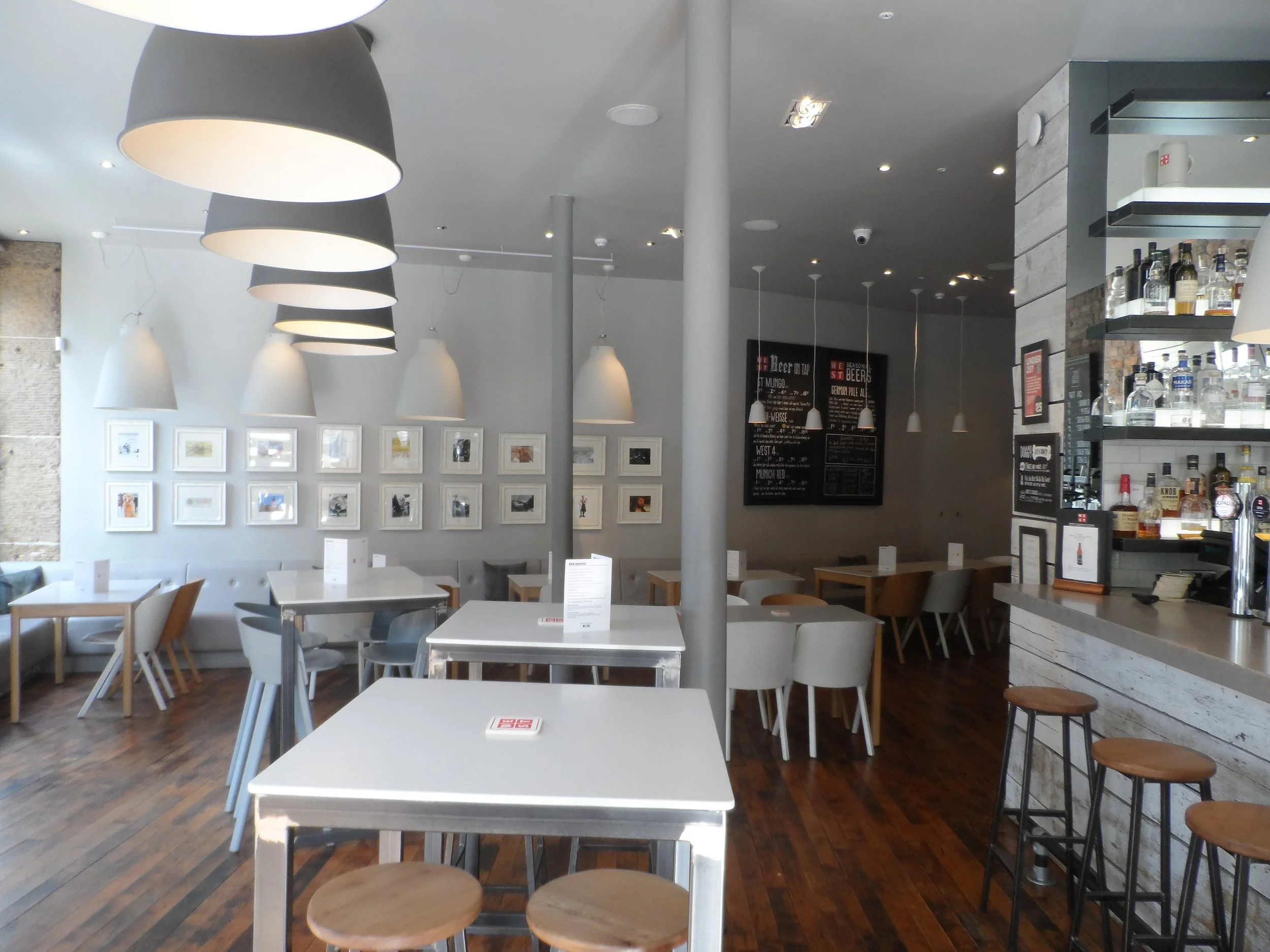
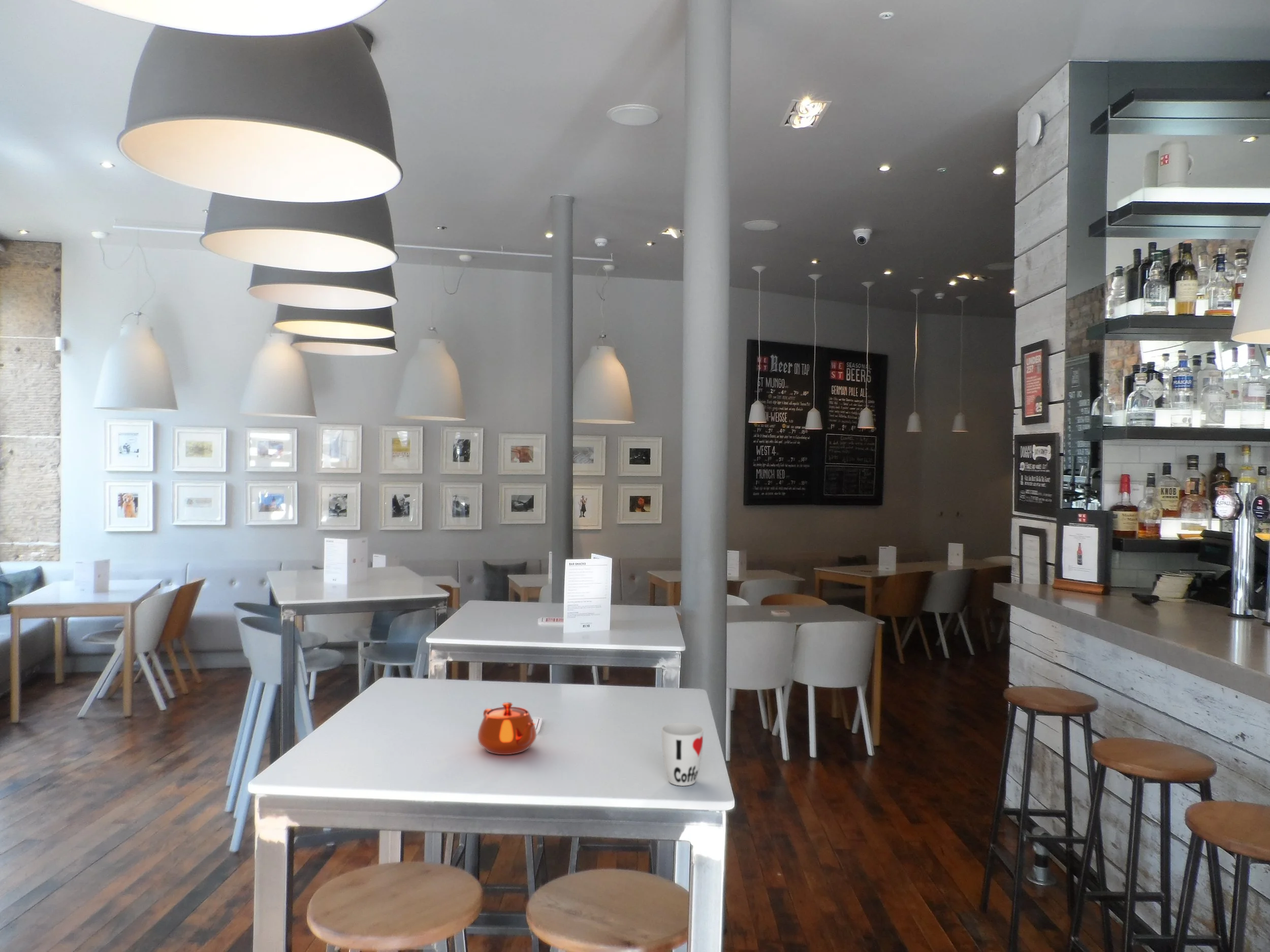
+ teapot [477,702,537,755]
+ cup [661,723,704,786]
